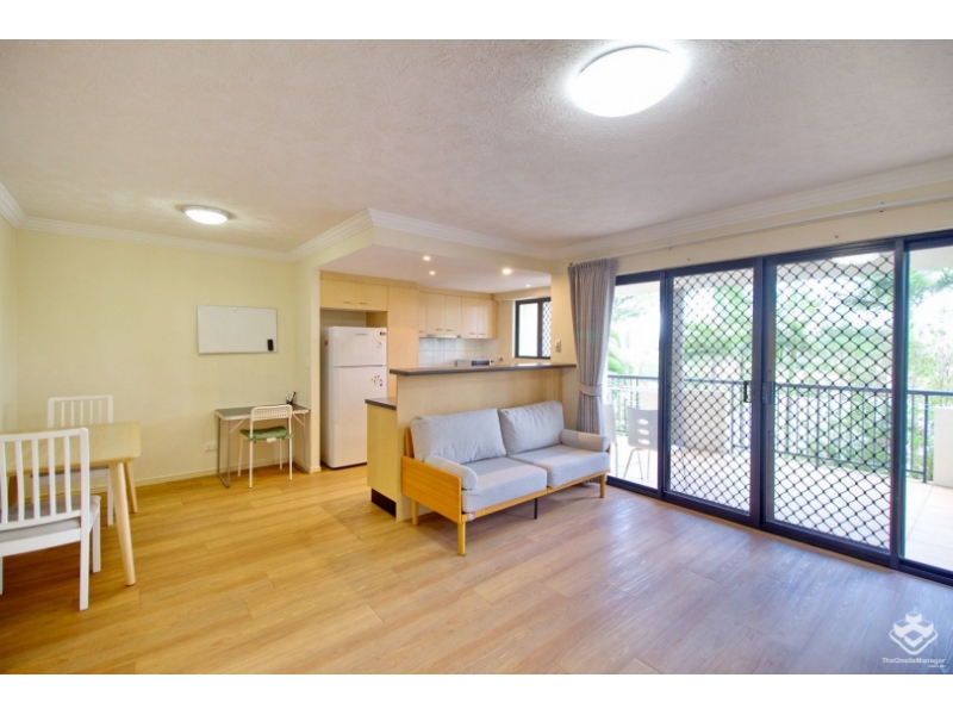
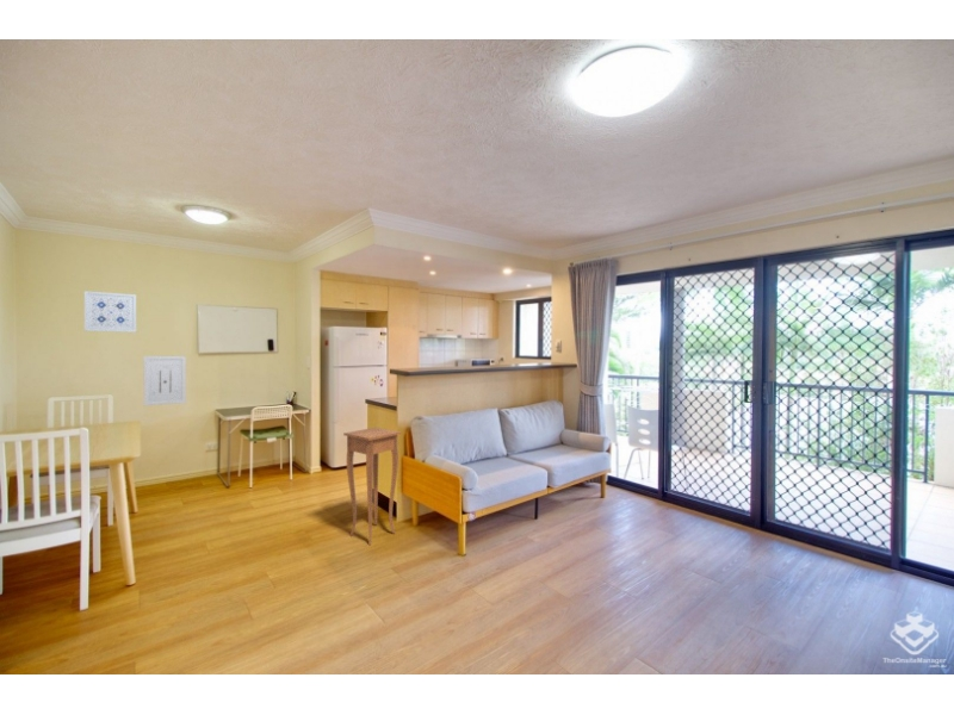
+ wall art [83,290,137,334]
+ wall art [143,355,187,406]
+ side table [342,427,403,546]
